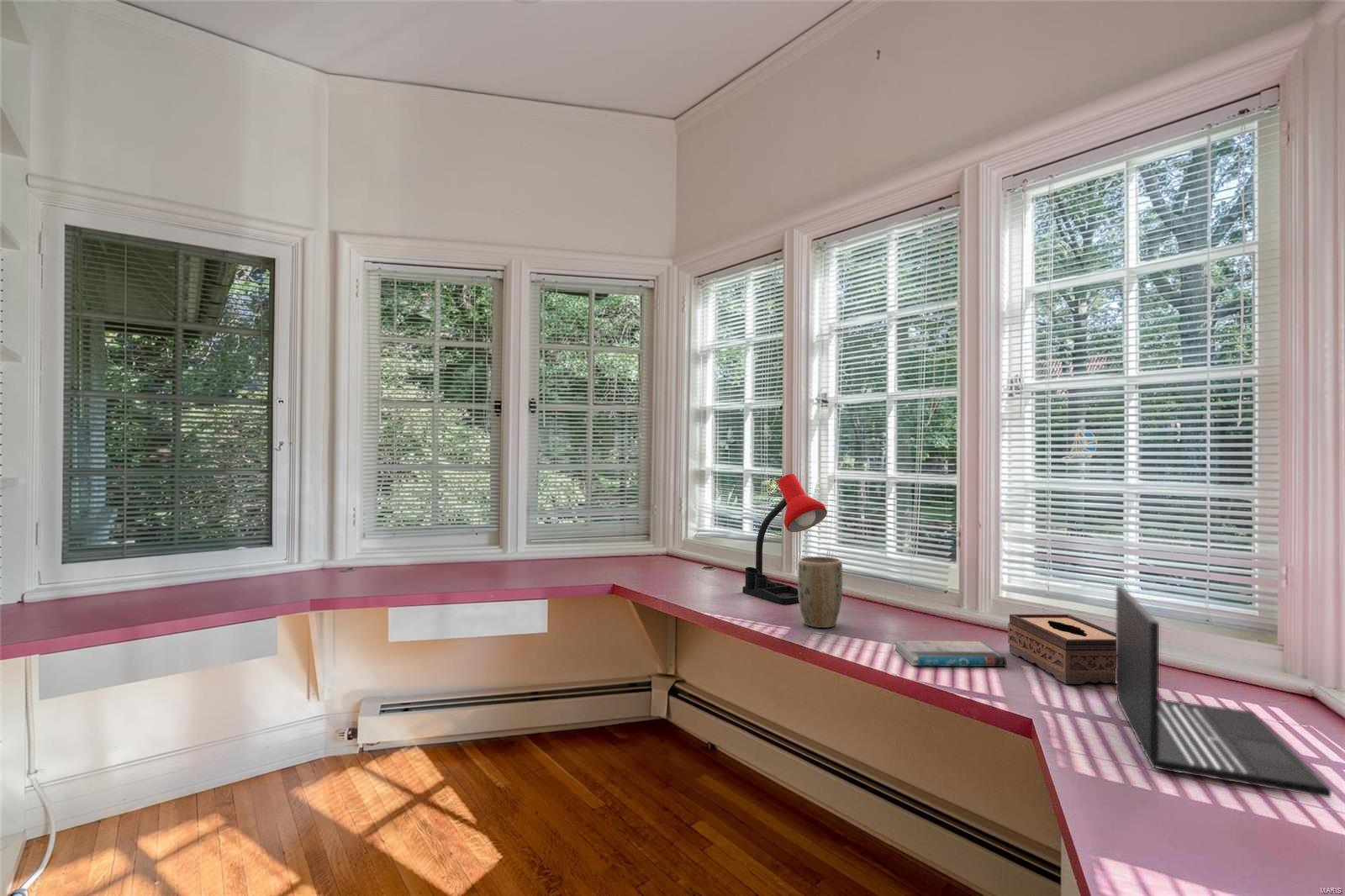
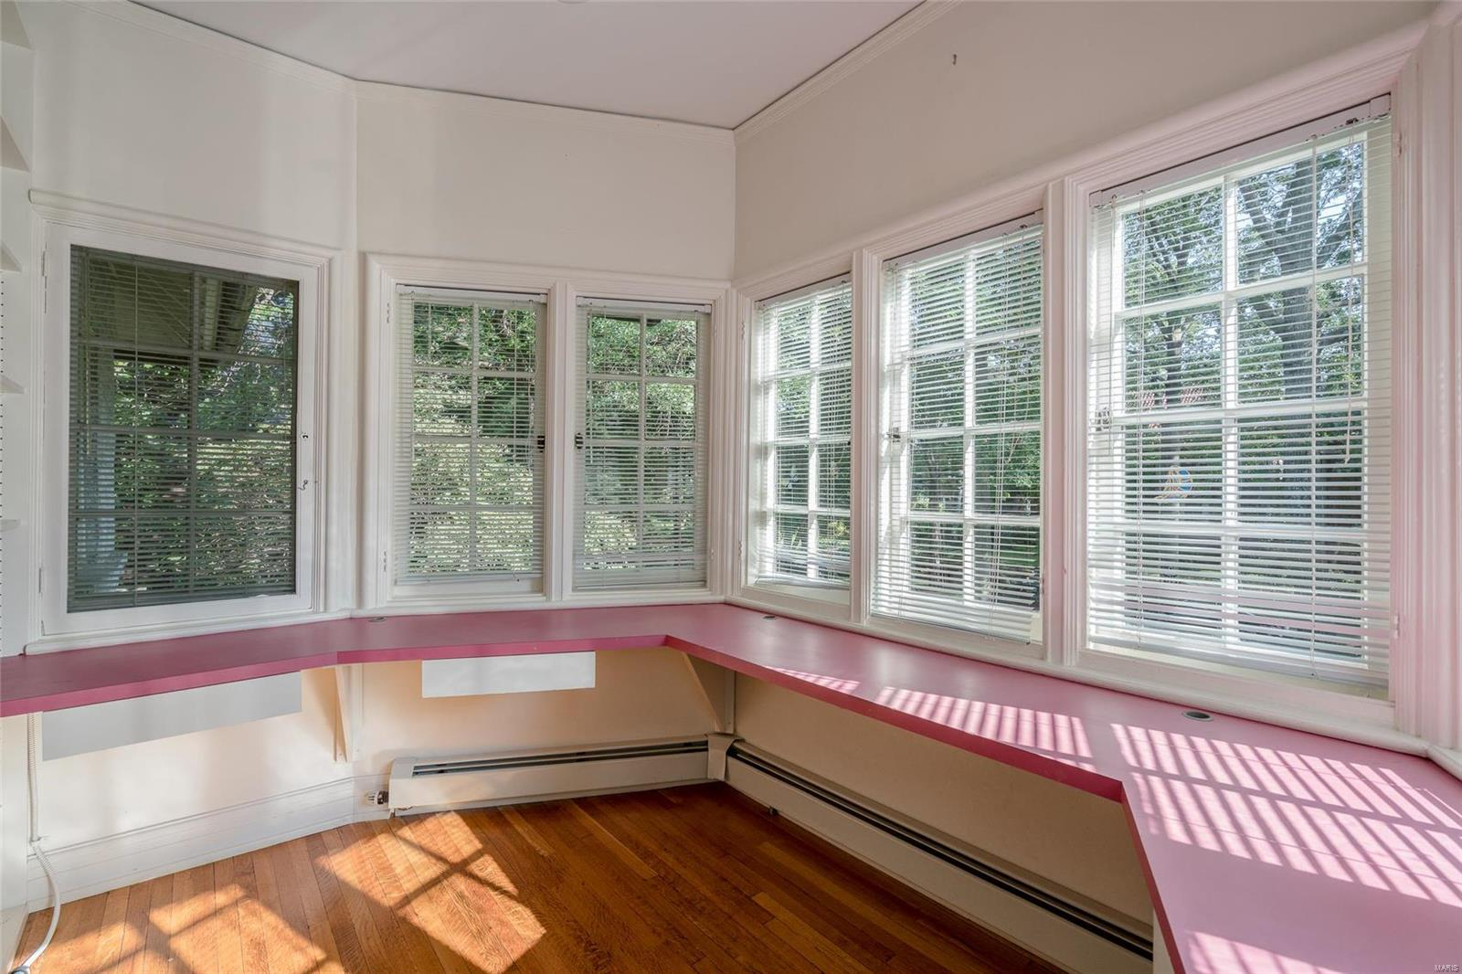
- desk lamp [741,473,828,605]
- laptop [1115,585,1332,798]
- book [894,640,1007,667]
- tissue box [1007,614,1116,685]
- plant pot [797,556,843,629]
